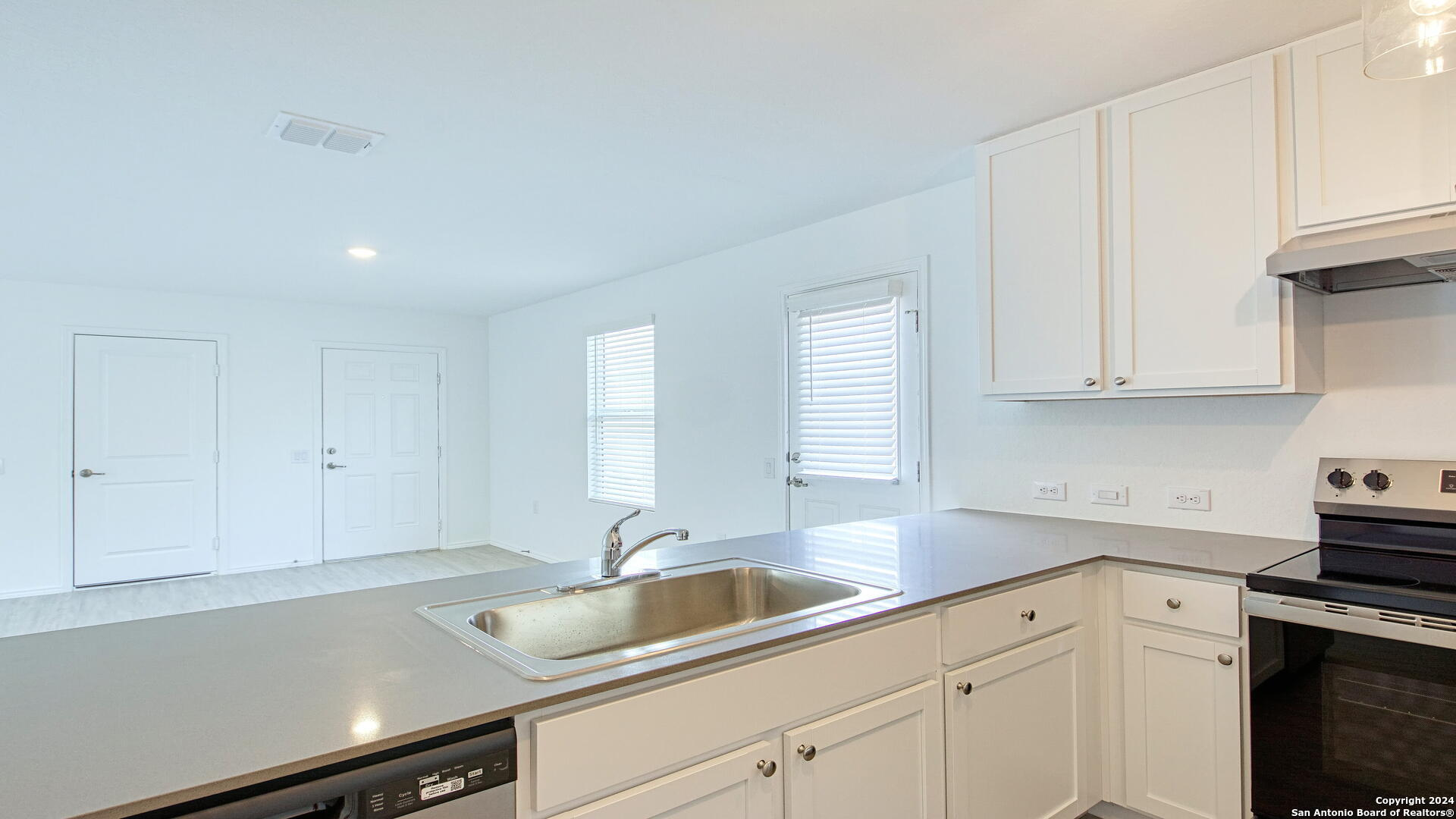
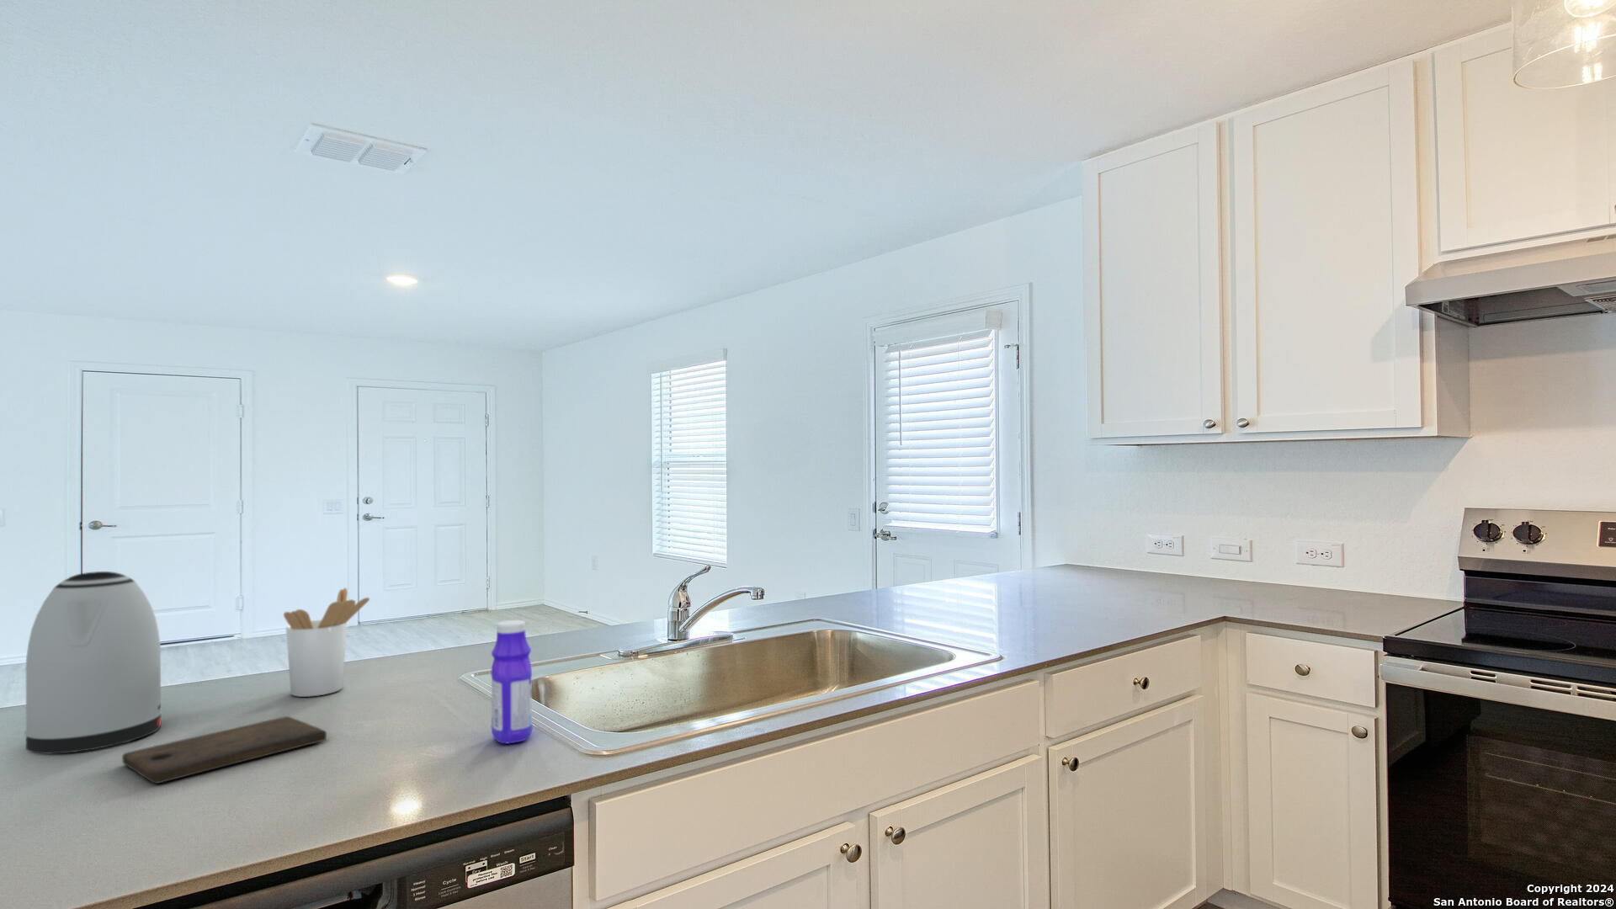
+ utensil holder [283,587,371,698]
+ kettle [23,570,163,755]
+ cutting board [121,716,327,785]
+ bottle [489,619,534,744]
